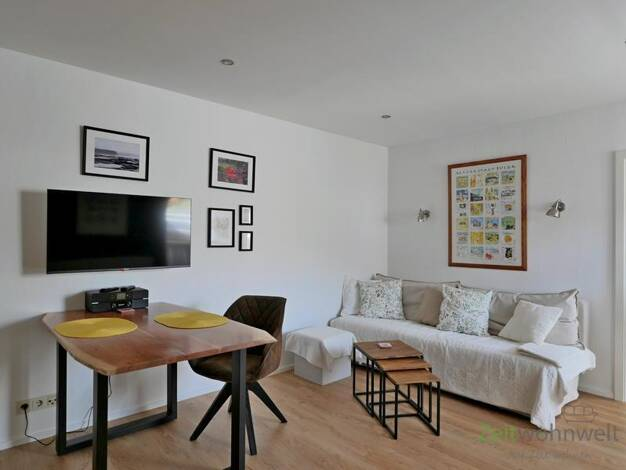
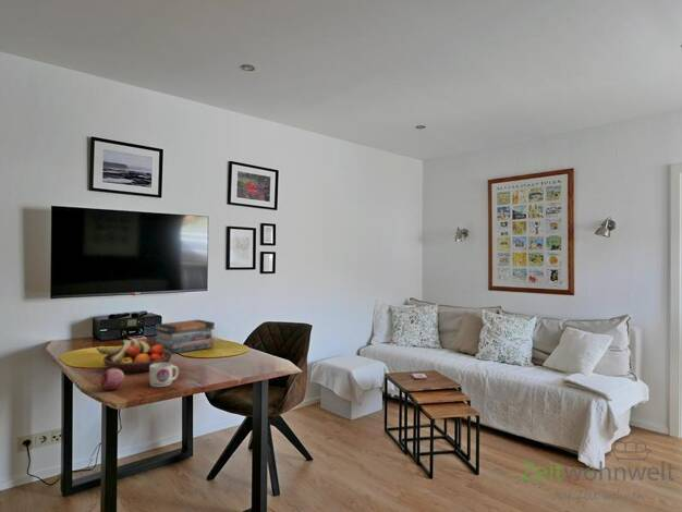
+ fruit [99,368,125,391]
+ mug [148,362,180,388]
+ book stack [153,319,216,355]
+ fruit bowl [96,338,172,374]
